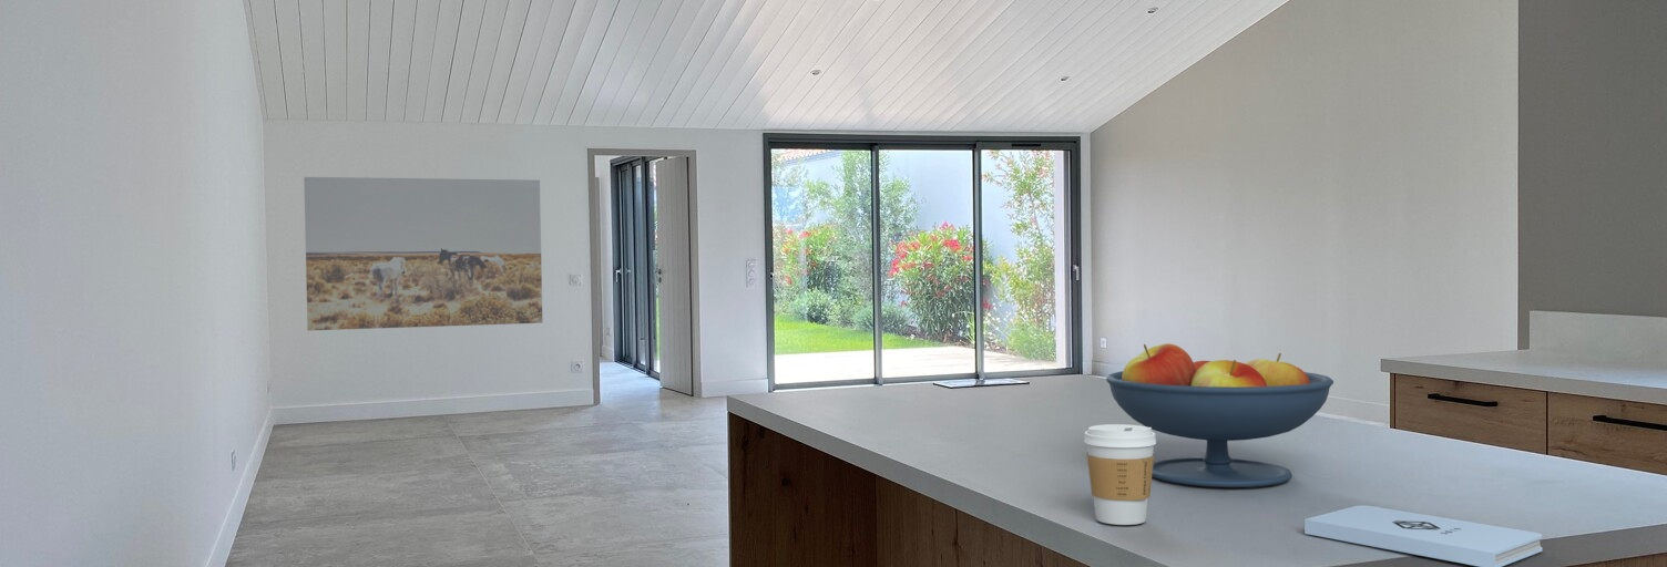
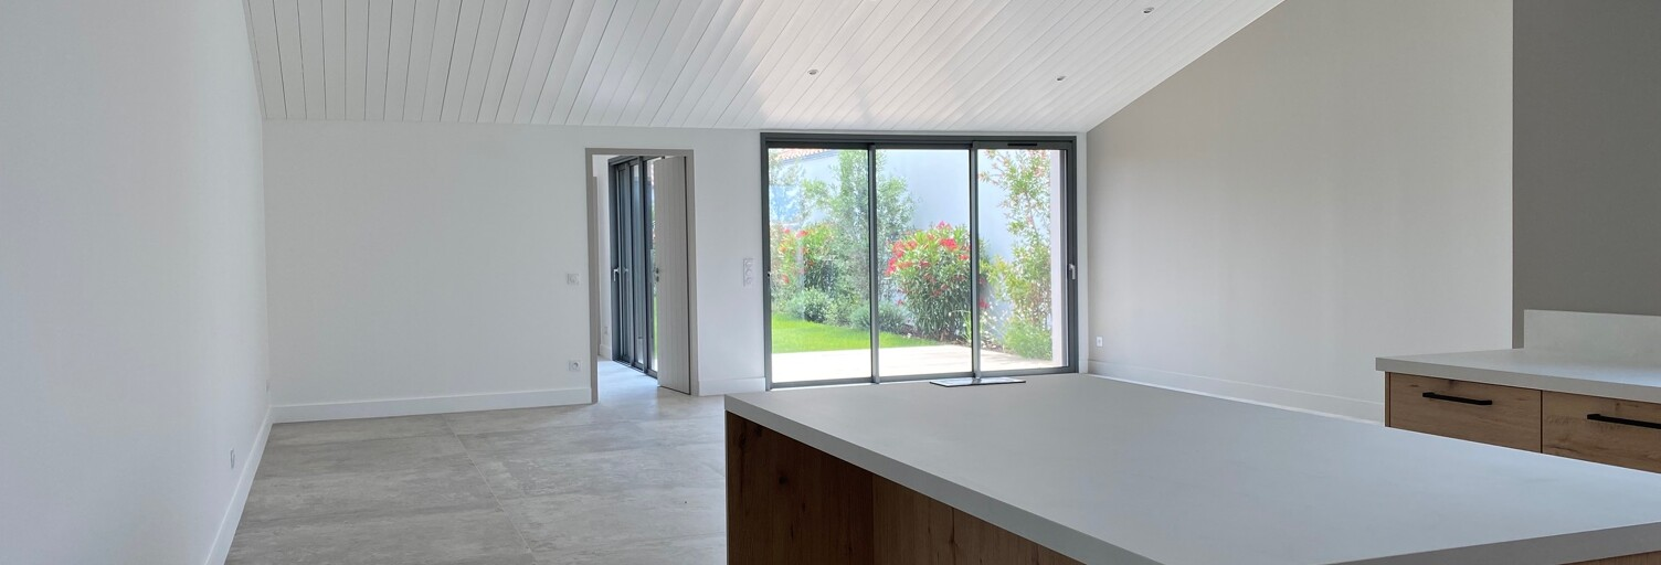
- wall art [303,176,543,331]
- notepad [1303,504,1544,567]
- fruit bowl [1105,342,1334,488]
- coffee cup [1083,423,1157,526]
